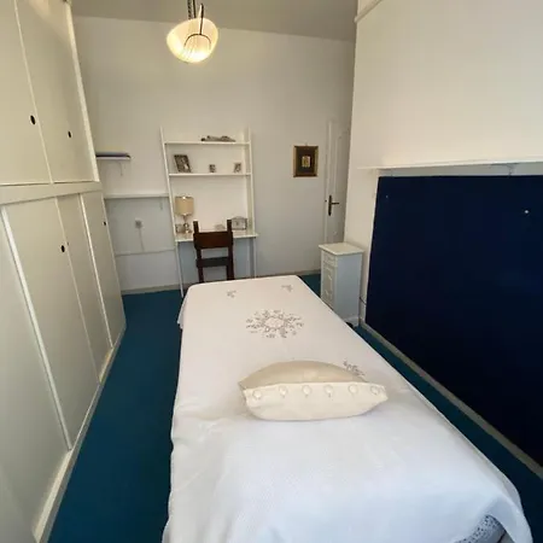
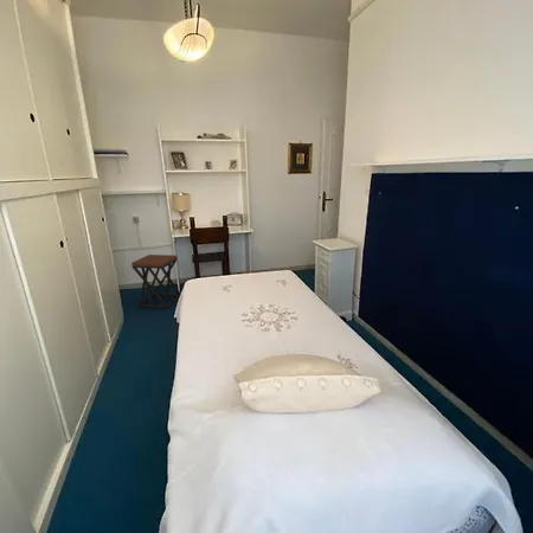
+ stool [130,253,181,309]
